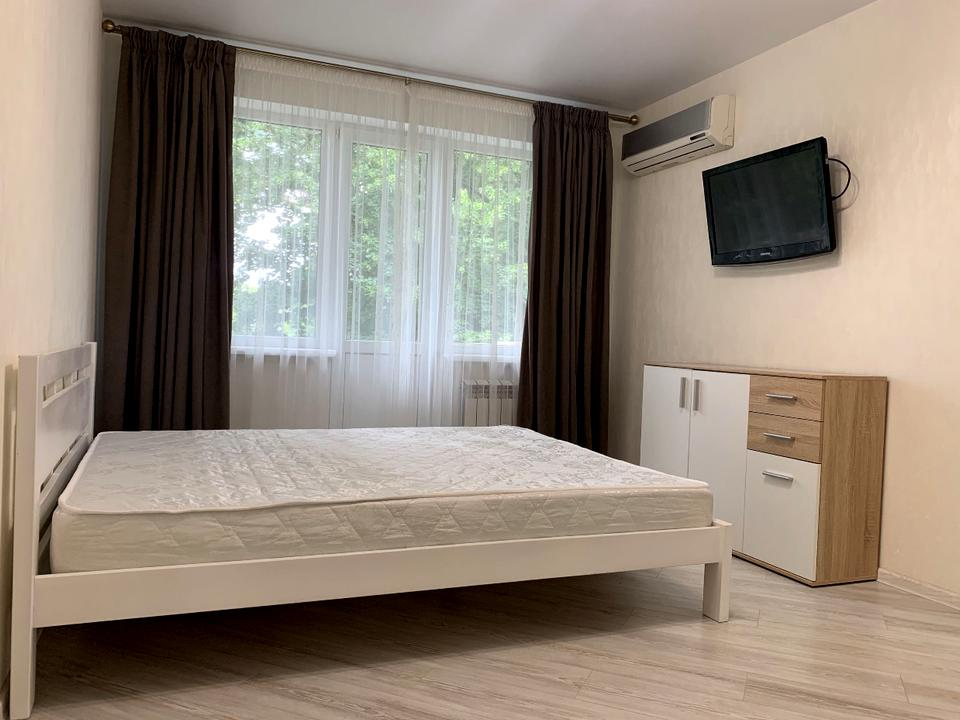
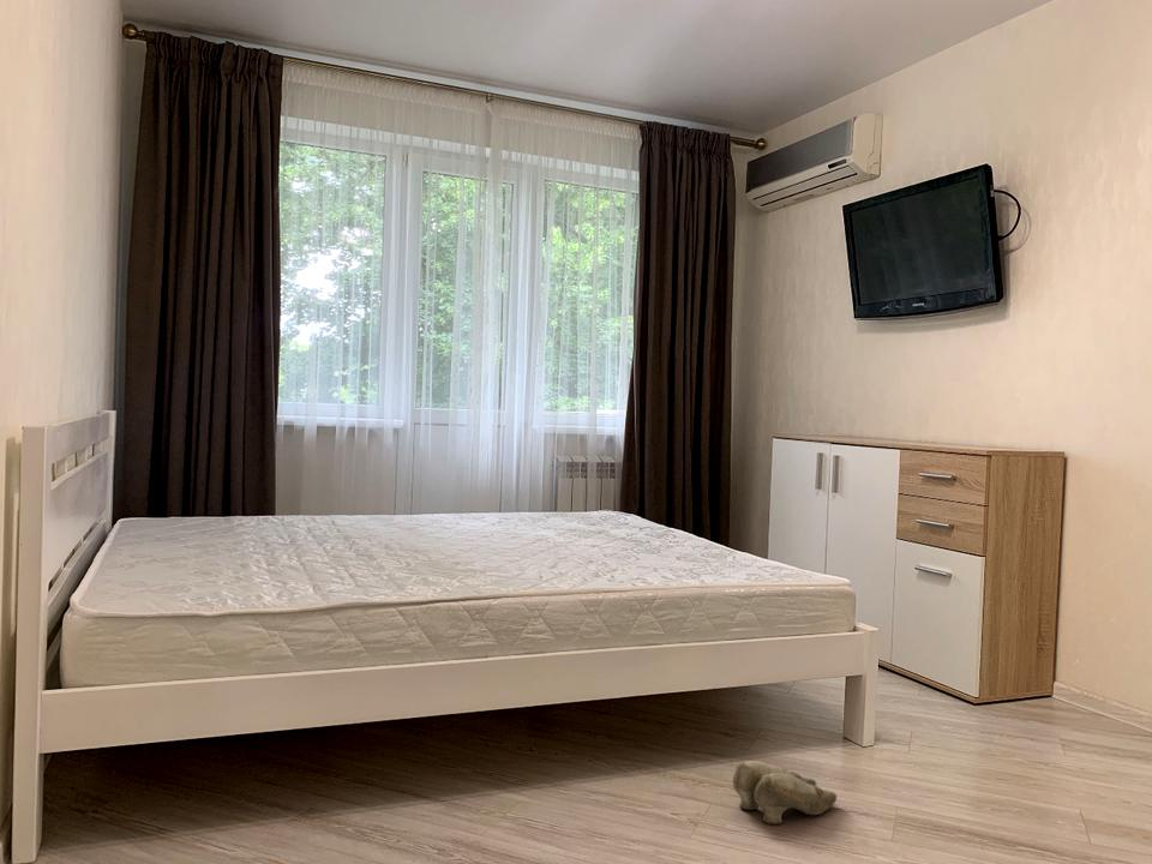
+ slippers [732,760,838,826]
